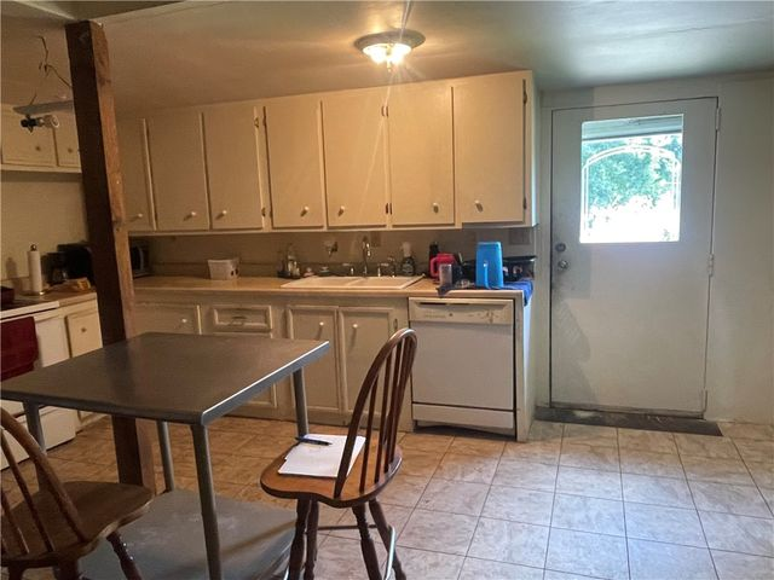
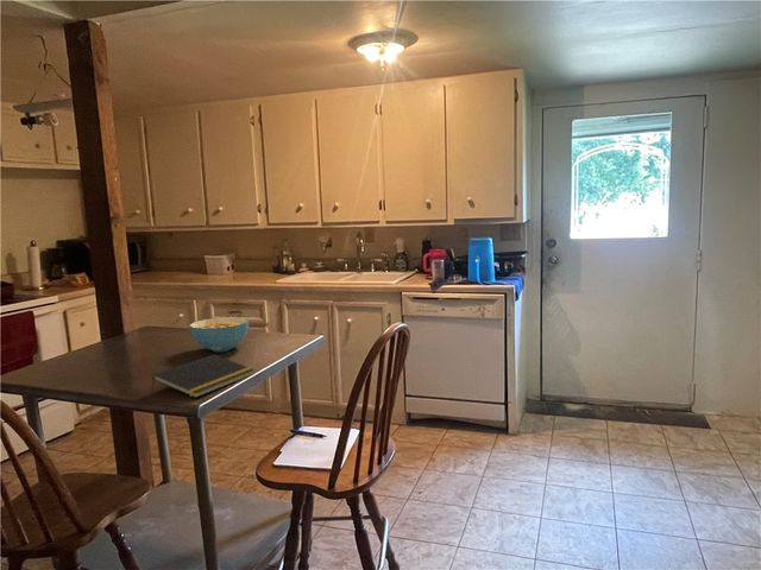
+ notepad [151,354,256,399]
+ cereal bowl [188,316,251,353]
